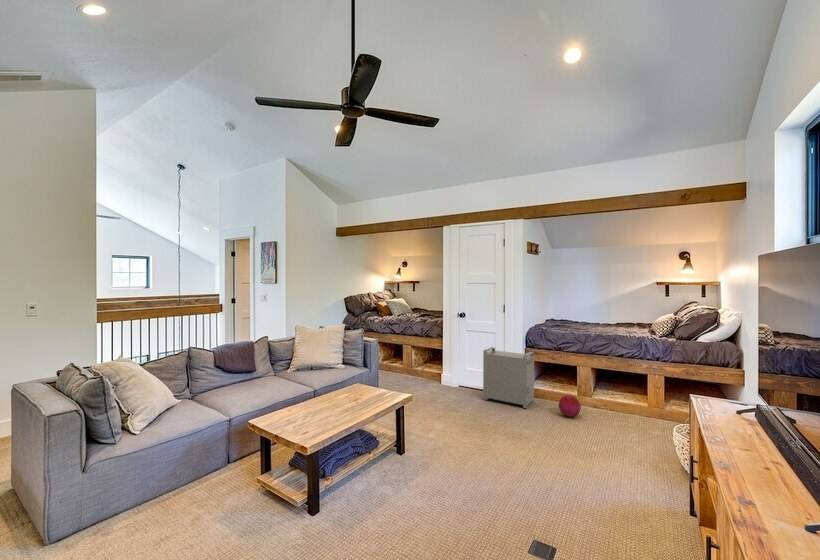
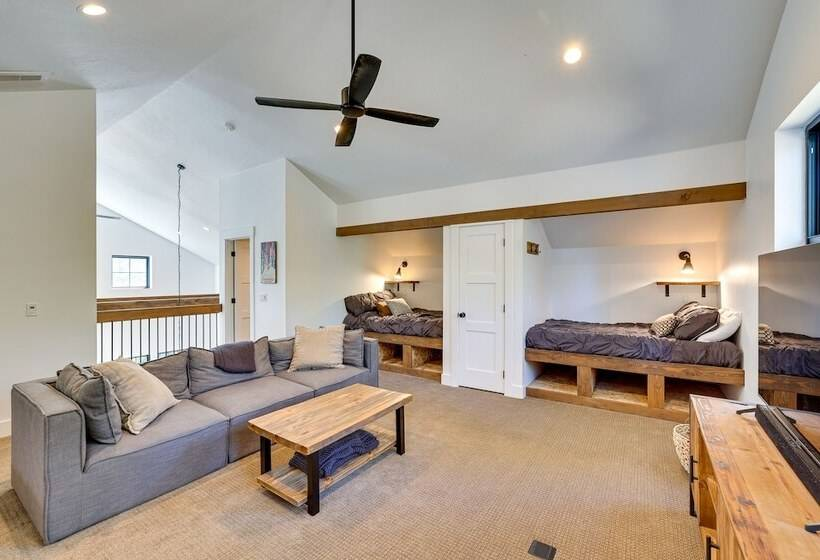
- storage bin [482,346,535,410]
- ball [558,394,582,418]
